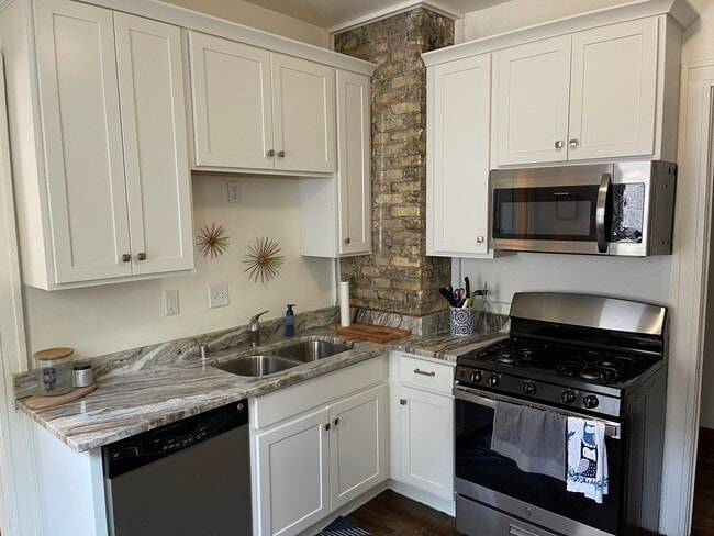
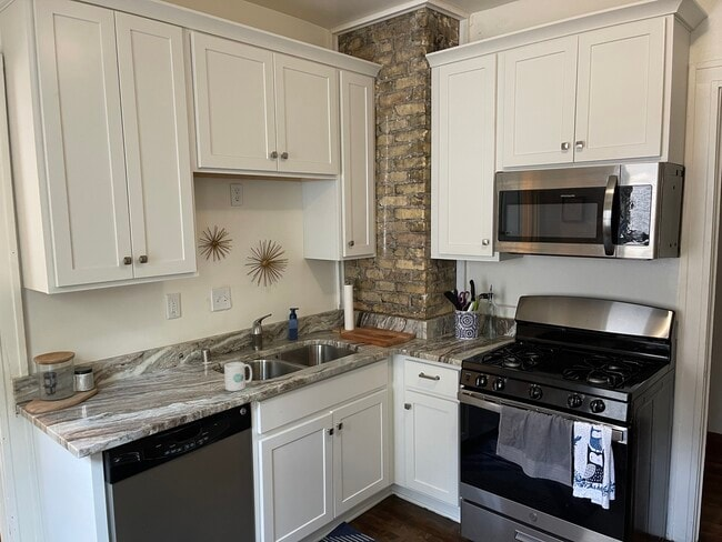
+ mug [223,361,253,392]
